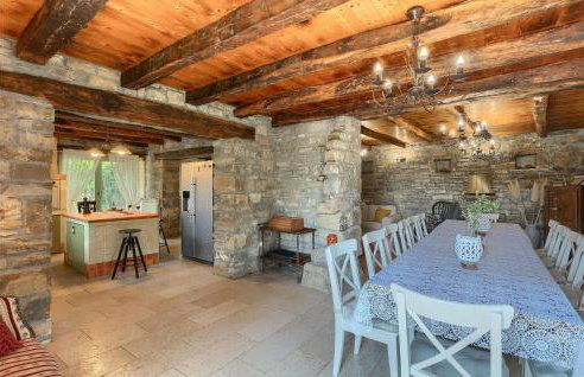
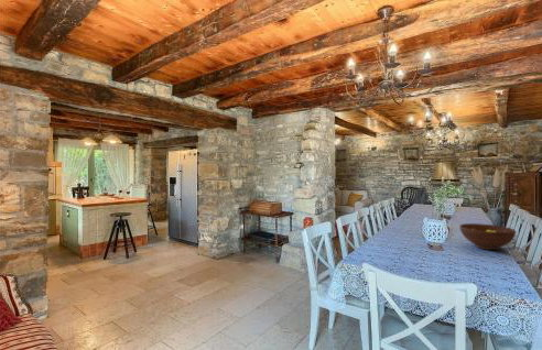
+ fruit bowl [458,222,517,251]
